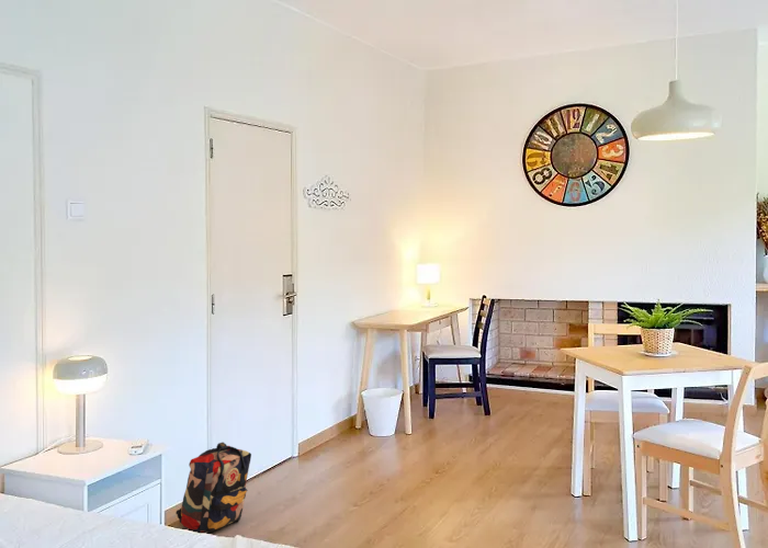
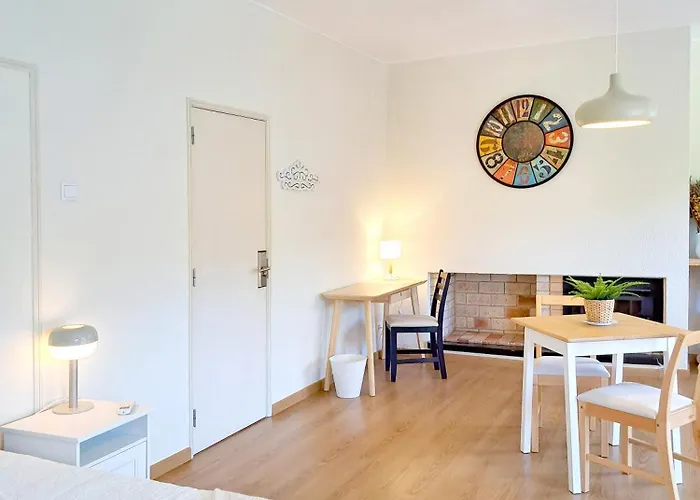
- backpack [174,442,252,534]
